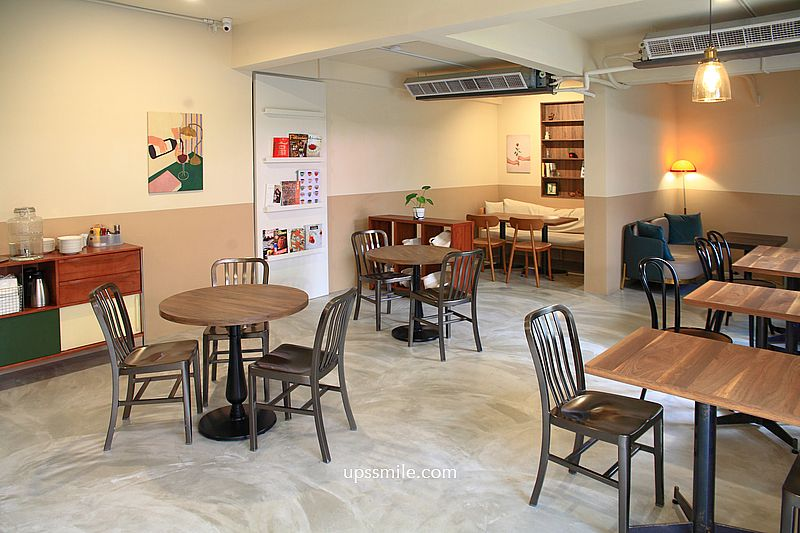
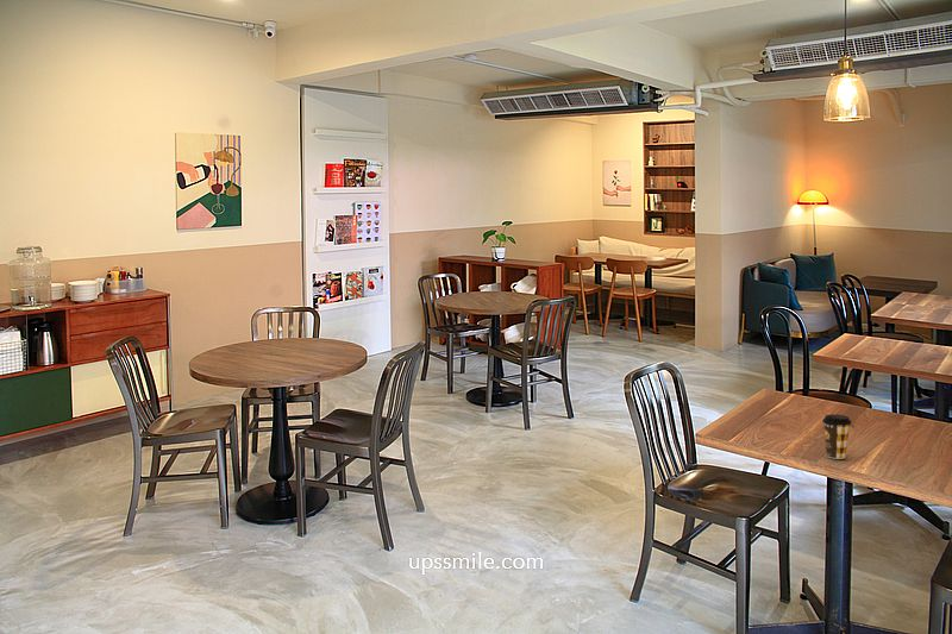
+ coffee cup [821,413,852,460]
